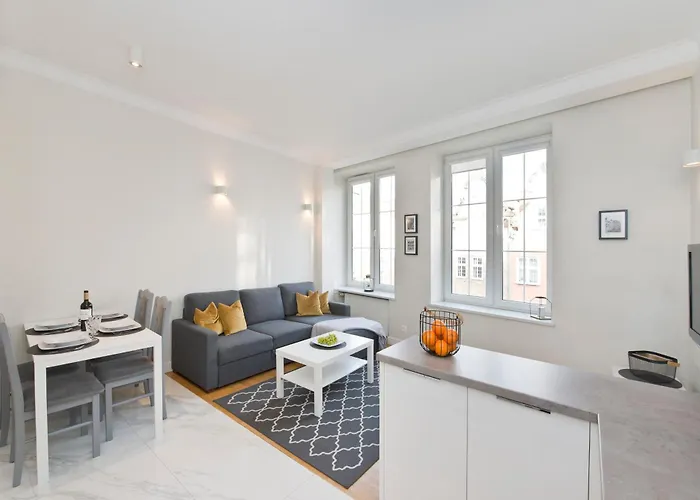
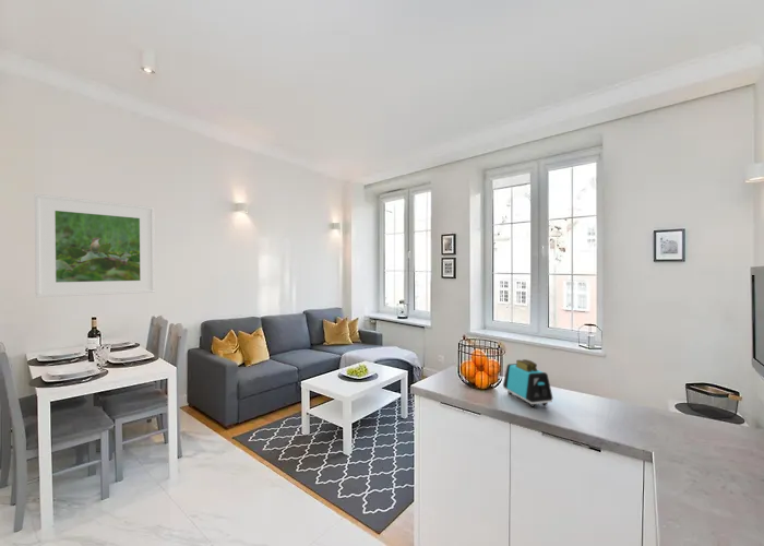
+ toaster [502,358,553,408]
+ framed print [34,193,156,298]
